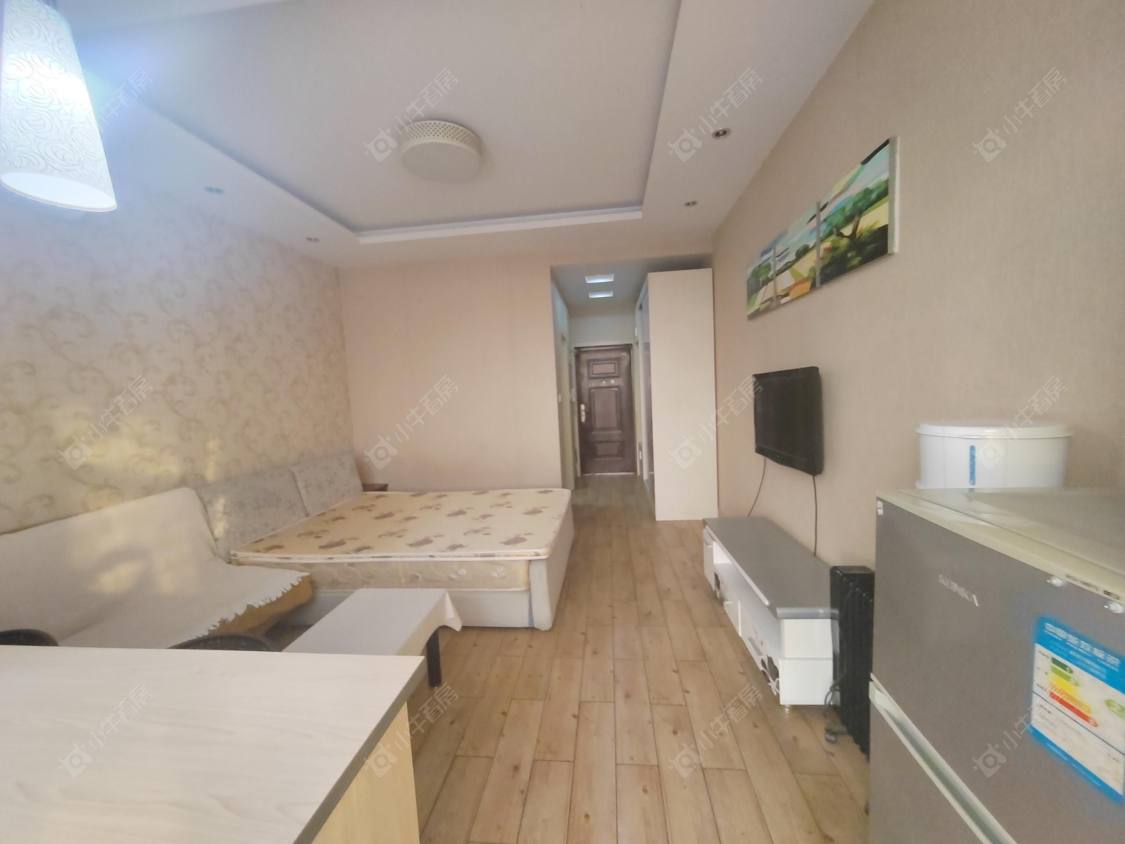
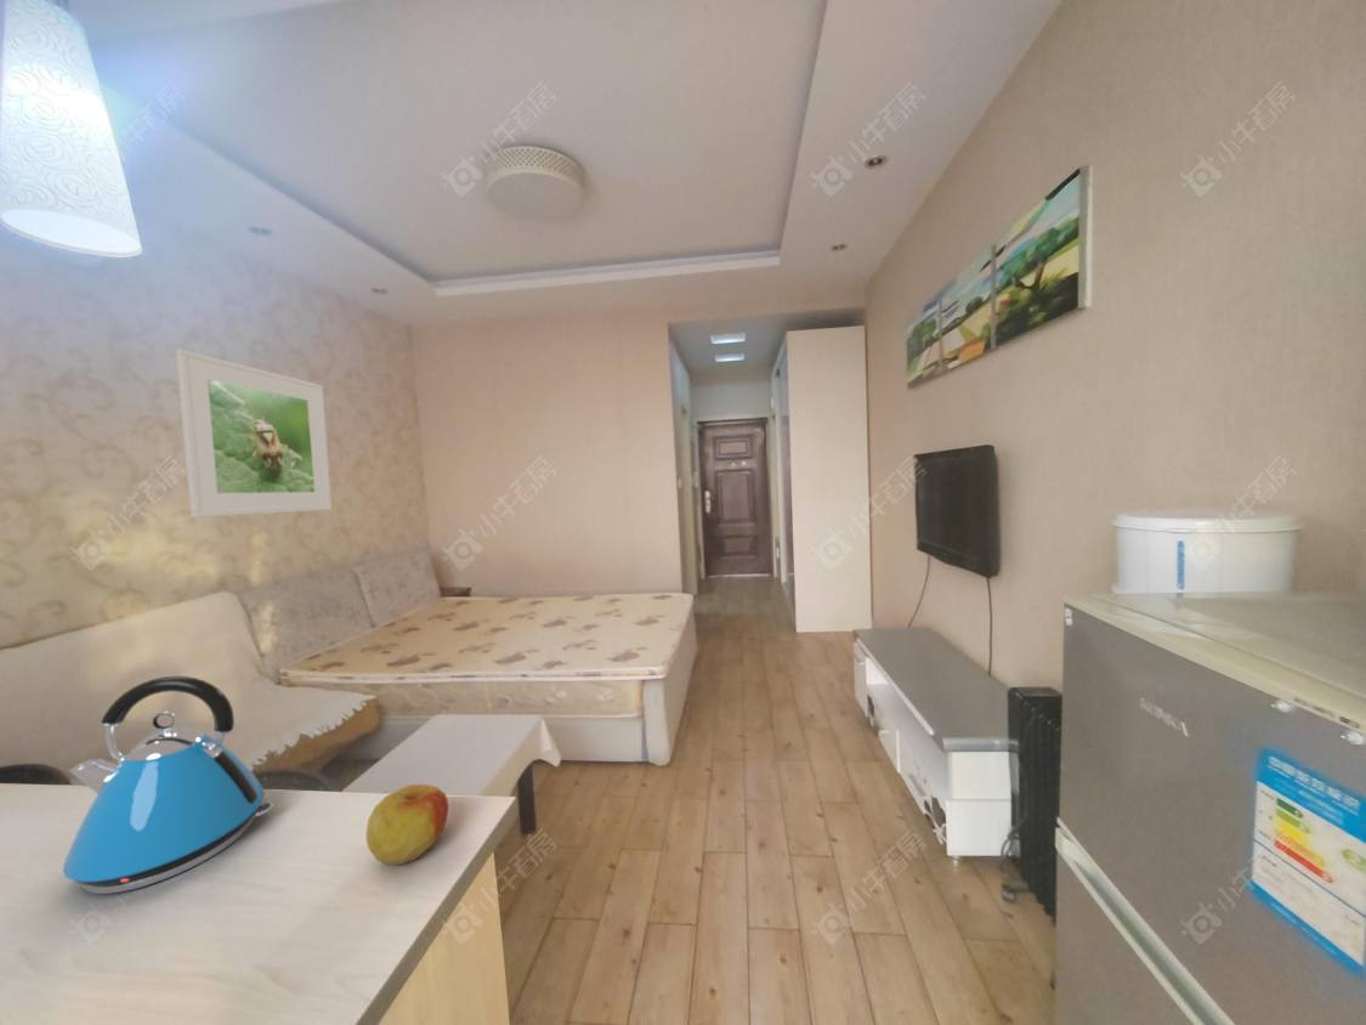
+ apple [364,783,449,866]
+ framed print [175,347,333,519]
+ kettle [62,675,274,895]
